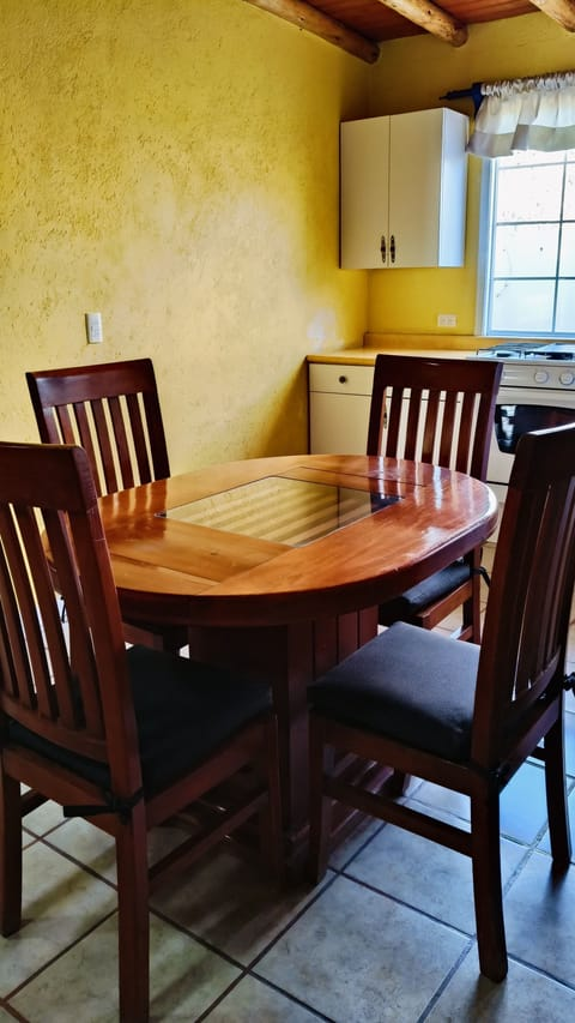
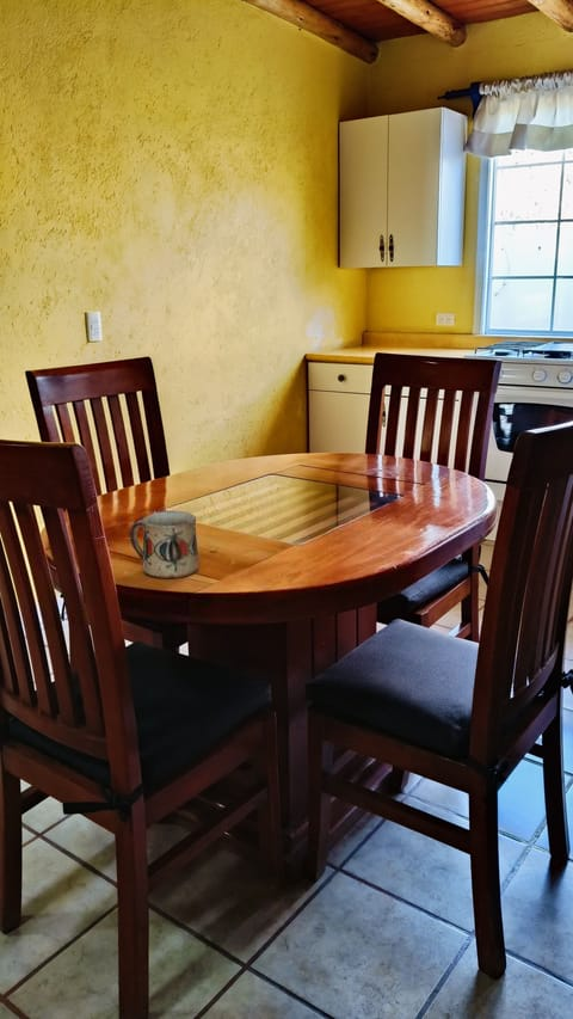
+ mug [129,510,199,579]
